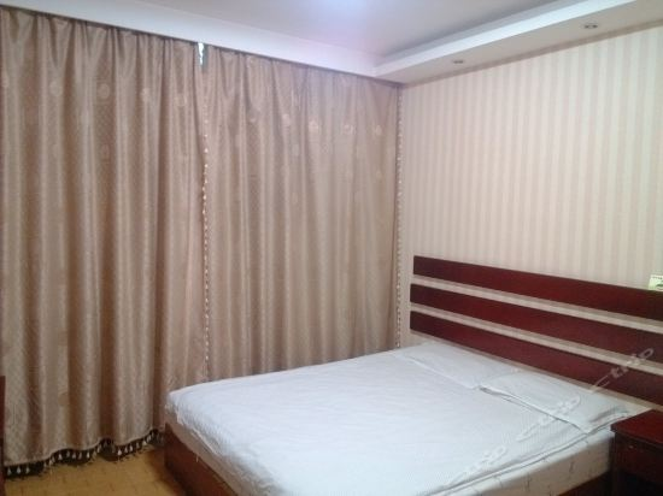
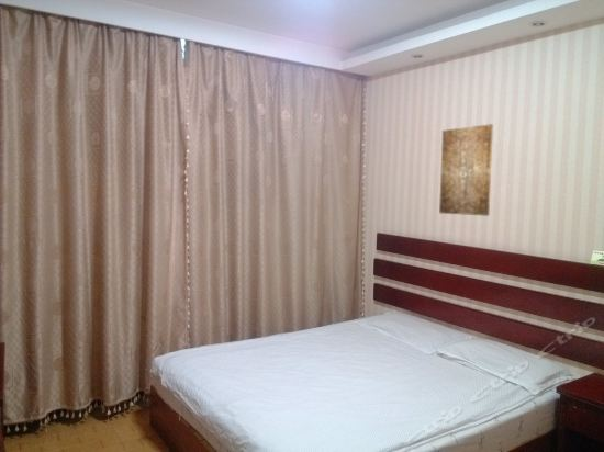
+ wall art [438,123,494,217]
